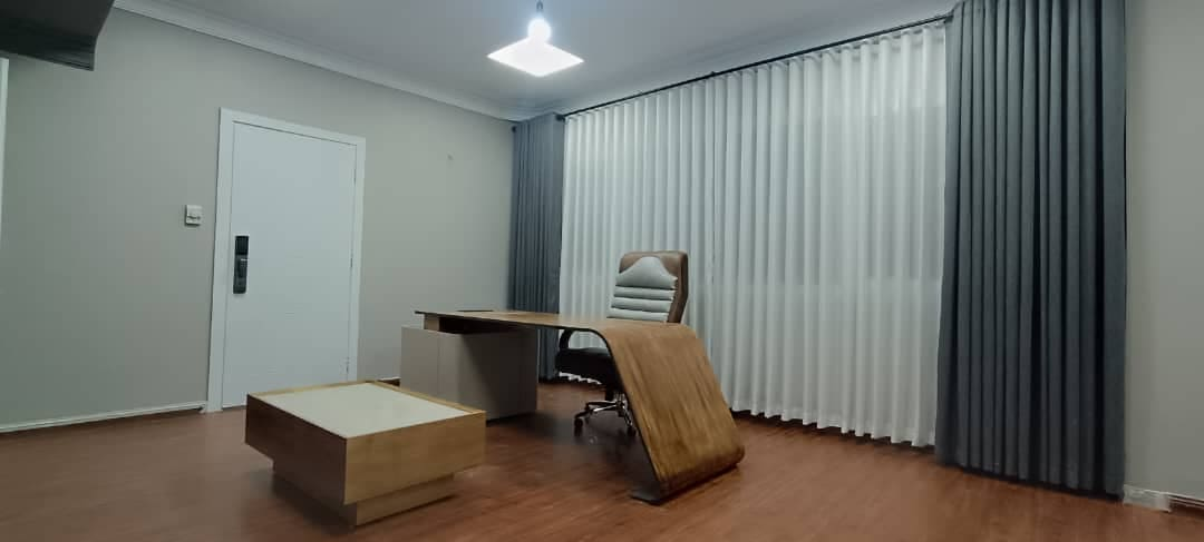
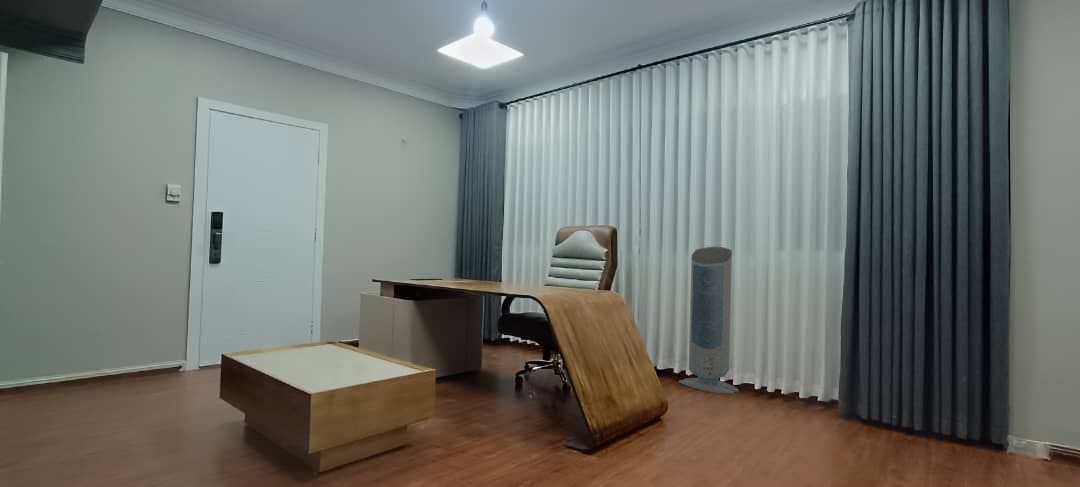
+ air purifier [678,246,740,395]
